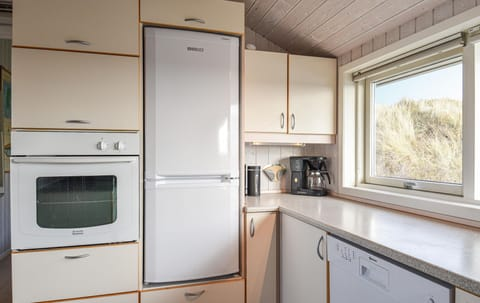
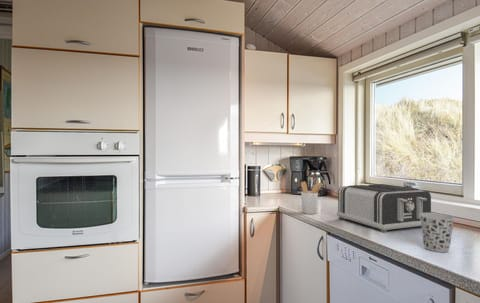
+ cup [420,212,455,253]
+ toaster [336,183,432,234]
+ utensil holder [300,181,324,215]
